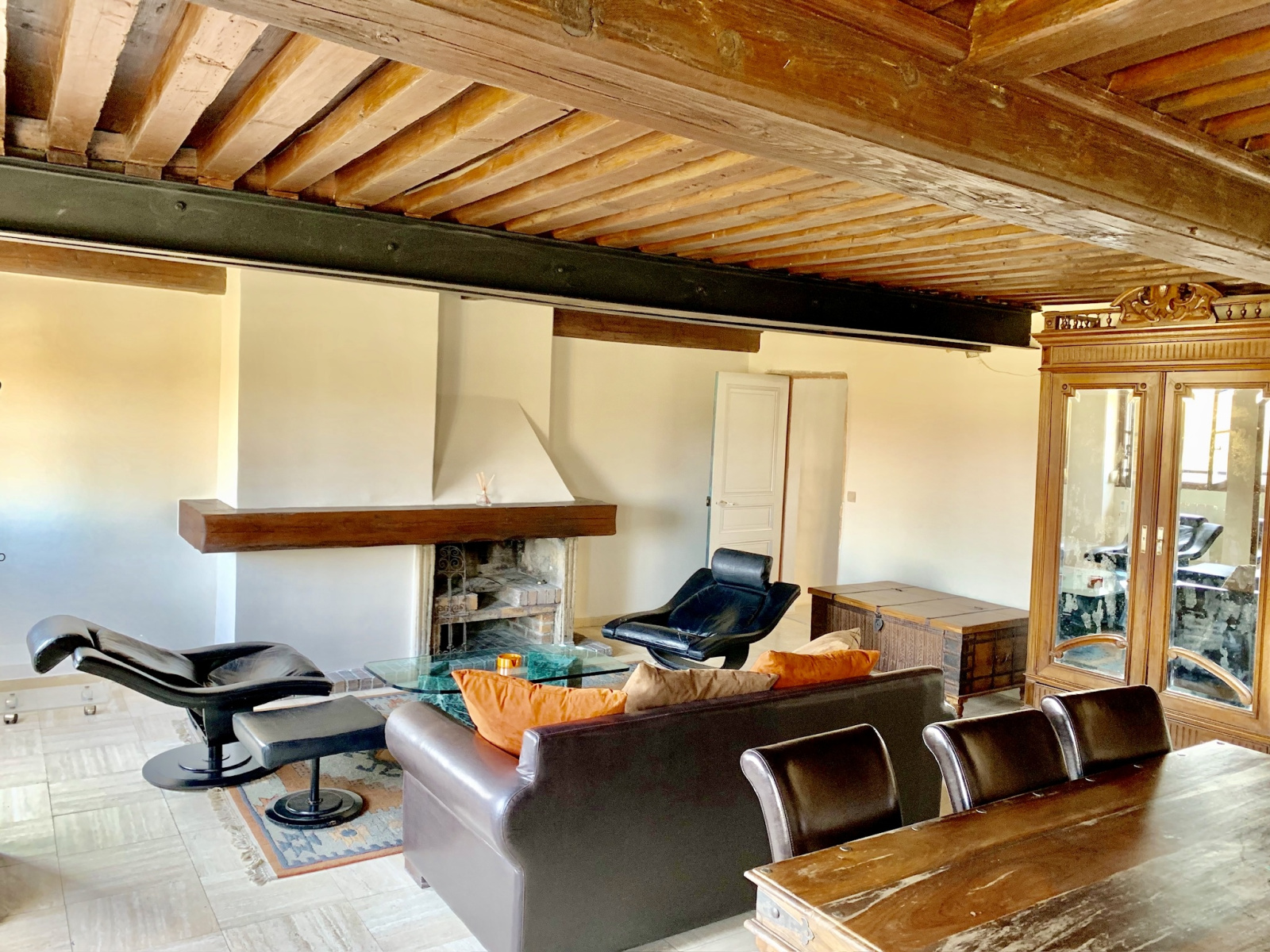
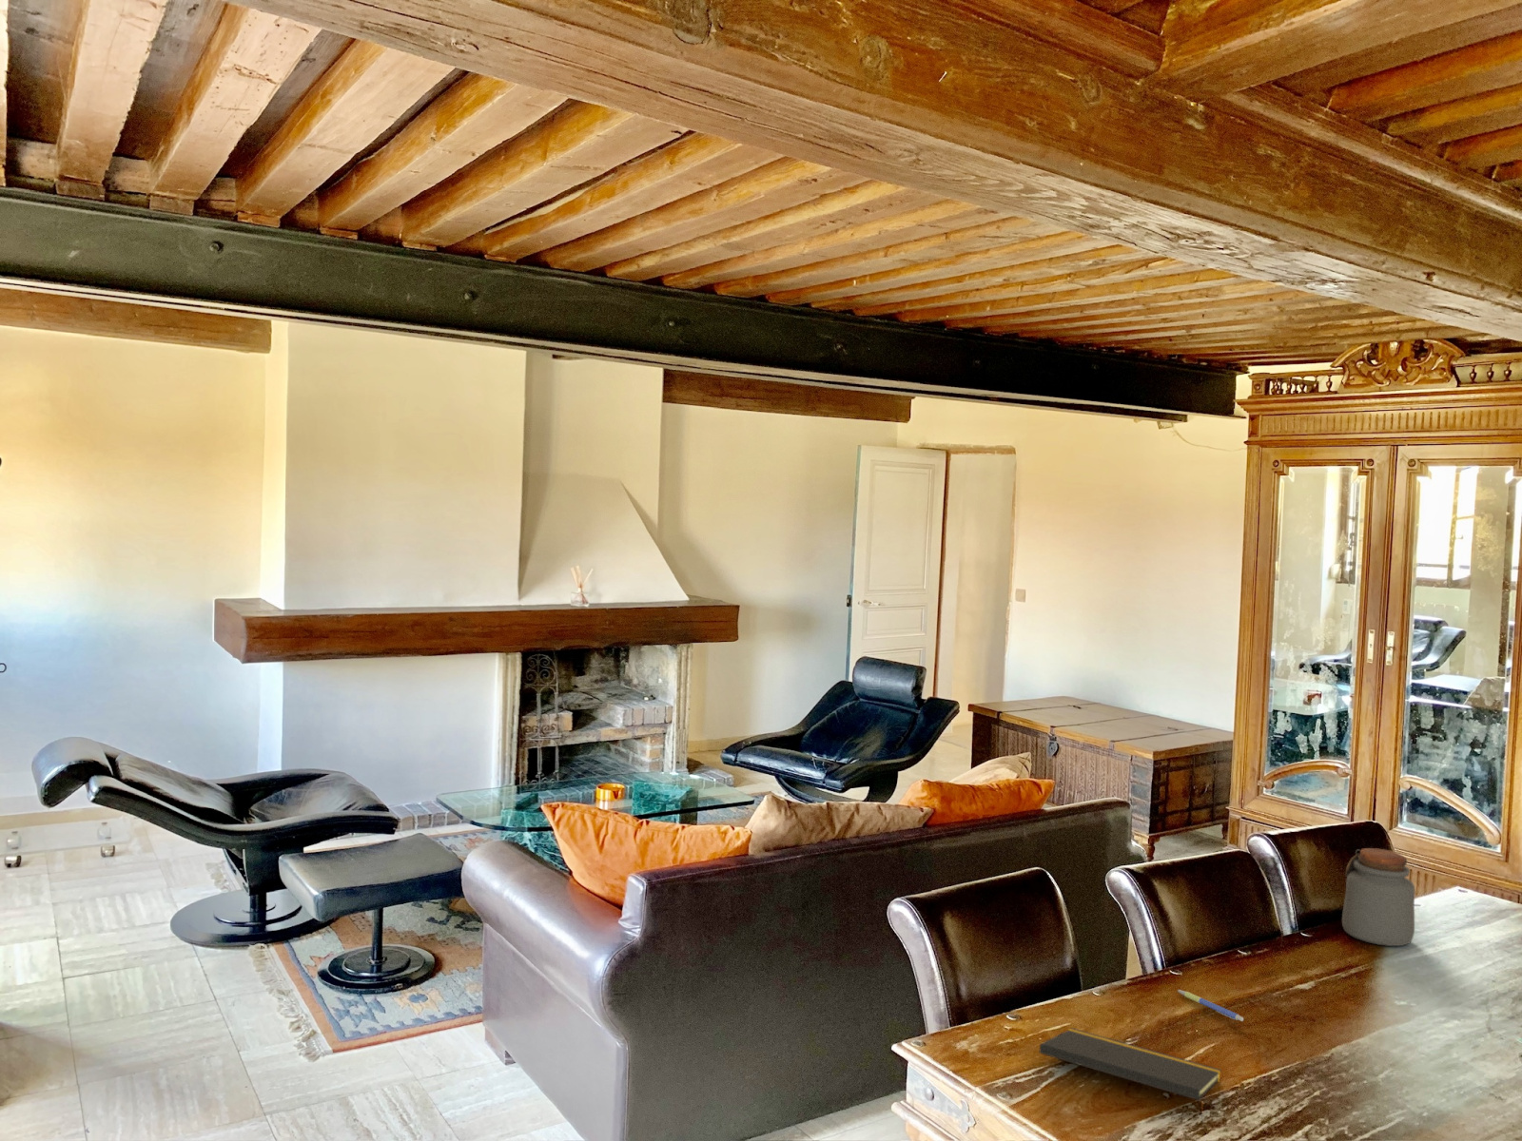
+ pen [1177,989,1244,1022]
+ jar [1341,847,1417,947]
+ notepad [1039,1027,1222,1125]
